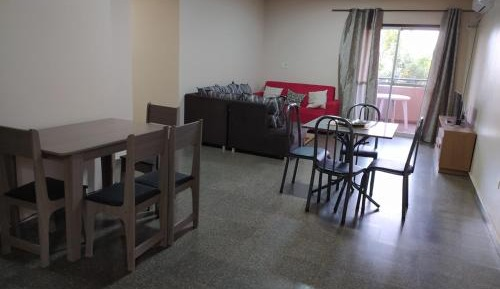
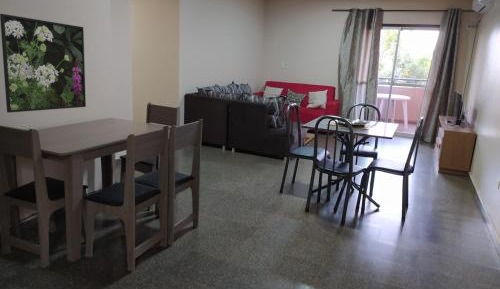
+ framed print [0,13,87,114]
